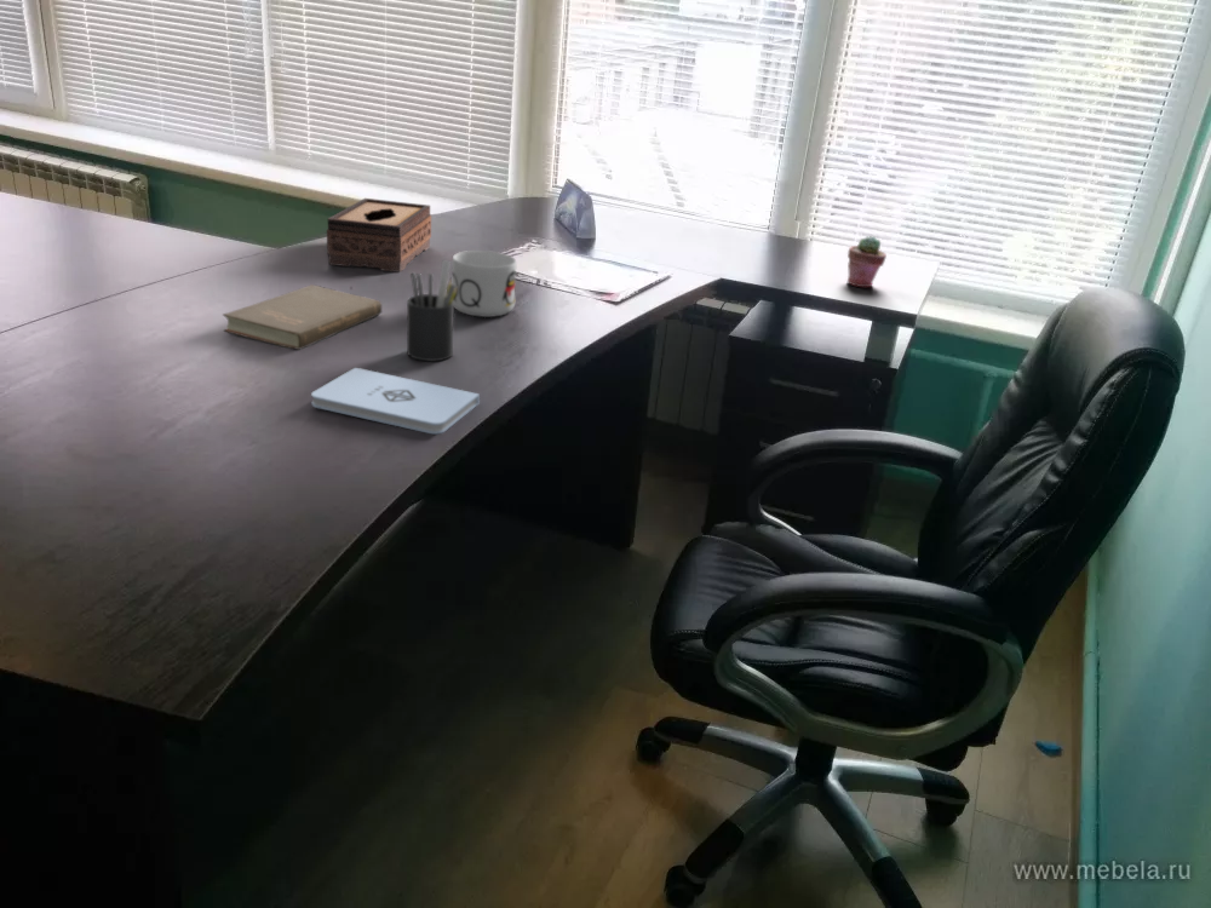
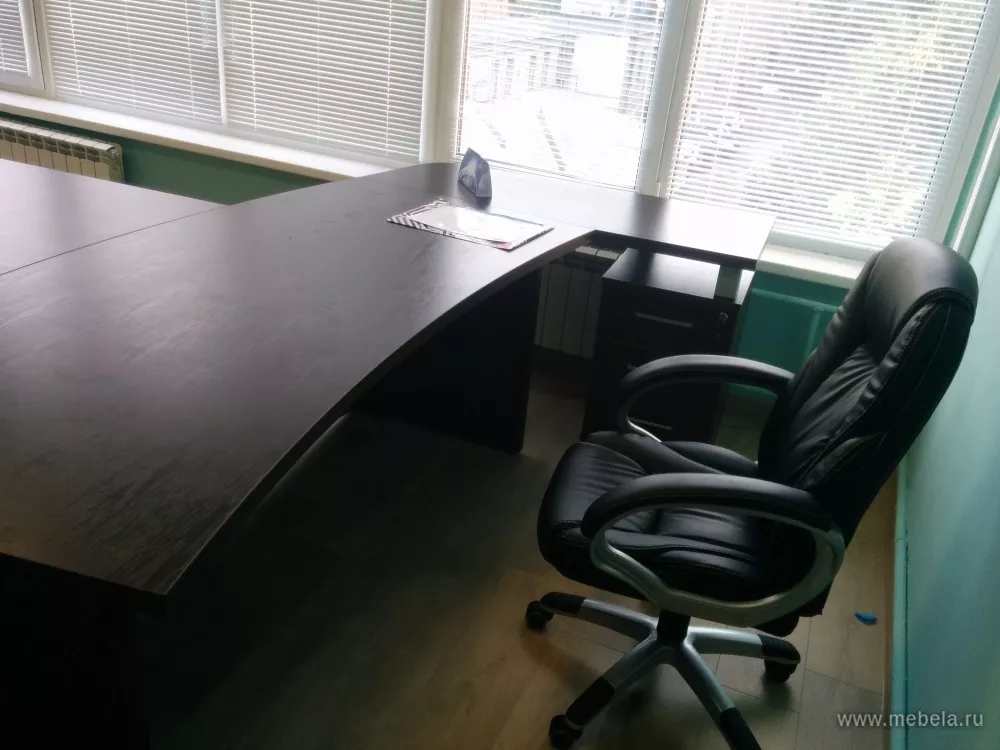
- tissue box [326,197,432,274]
- potted succulent [845,235,888,288]
- notepad [310,367,481,435]
- mug [450,249,518,318]
- book [222,283,383,351]
- pen holder [406,259,458,362]
